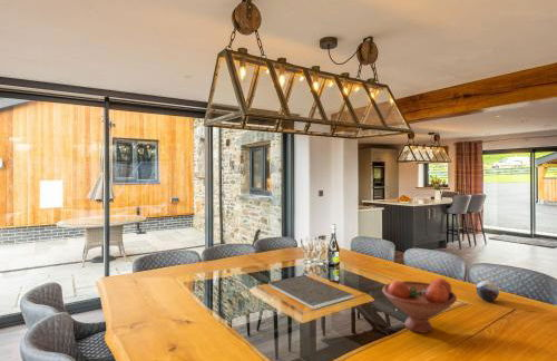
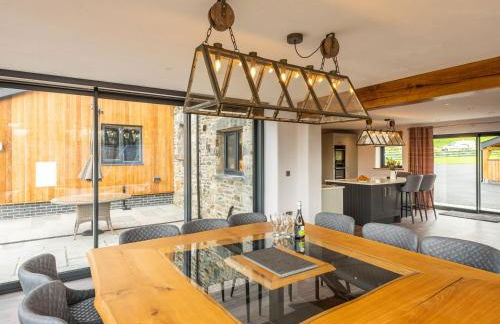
- decorative orb [476,280,500,302]
- fruit bowl [381,277,458,334]
